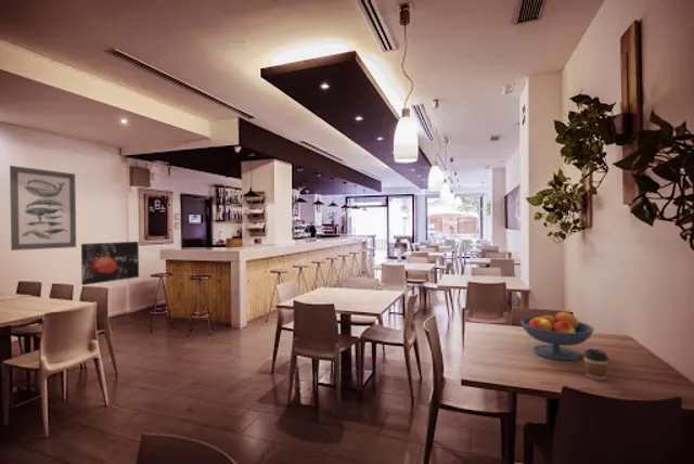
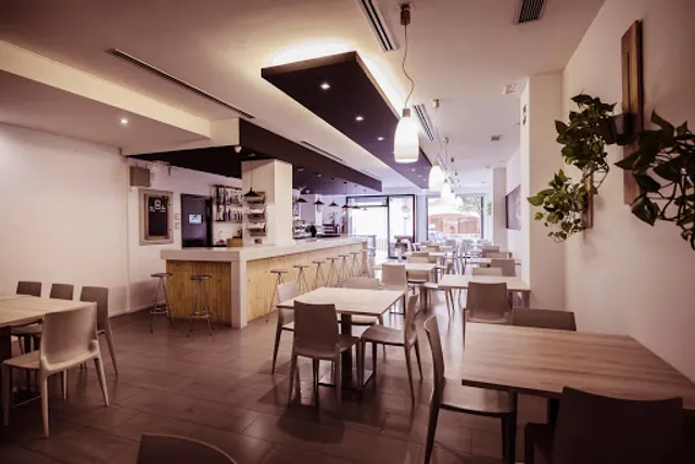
- wall art [9,165,77,252]
- coffee cup [582,348,611,382]
- fruit bowl [519,310,594,361]
- wall art [80,241,140,286]
